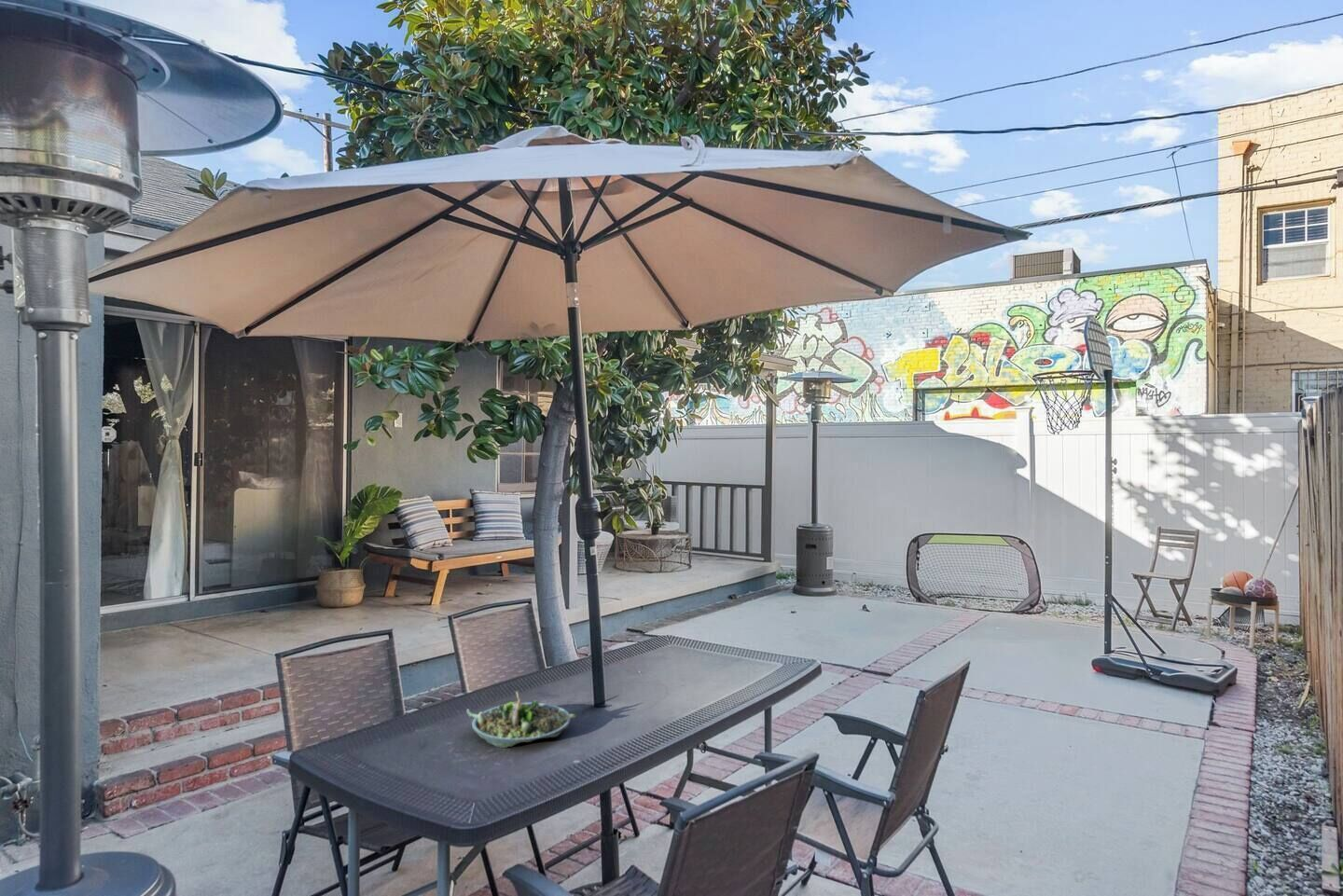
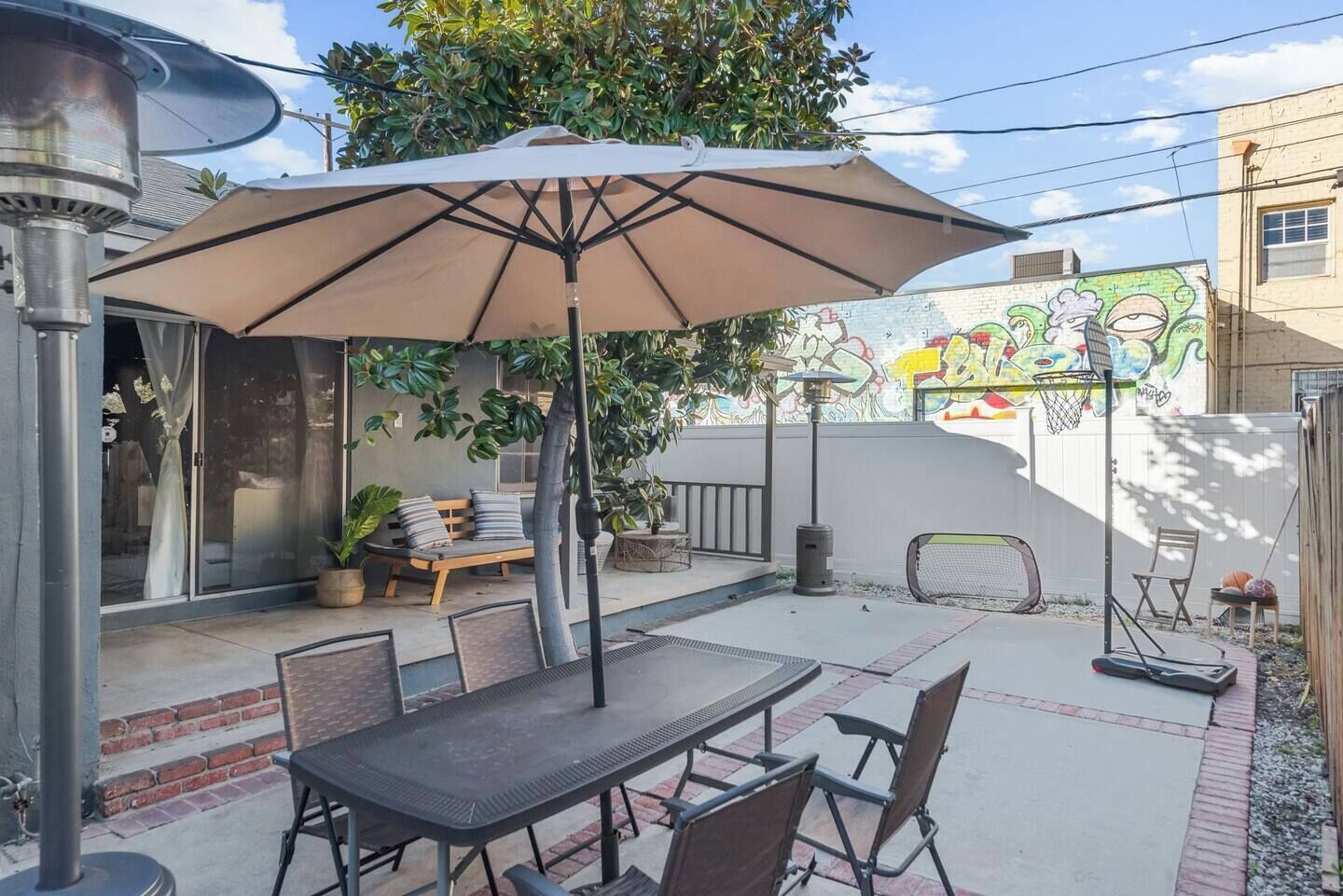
- succulent planter [466,690,577,749]
